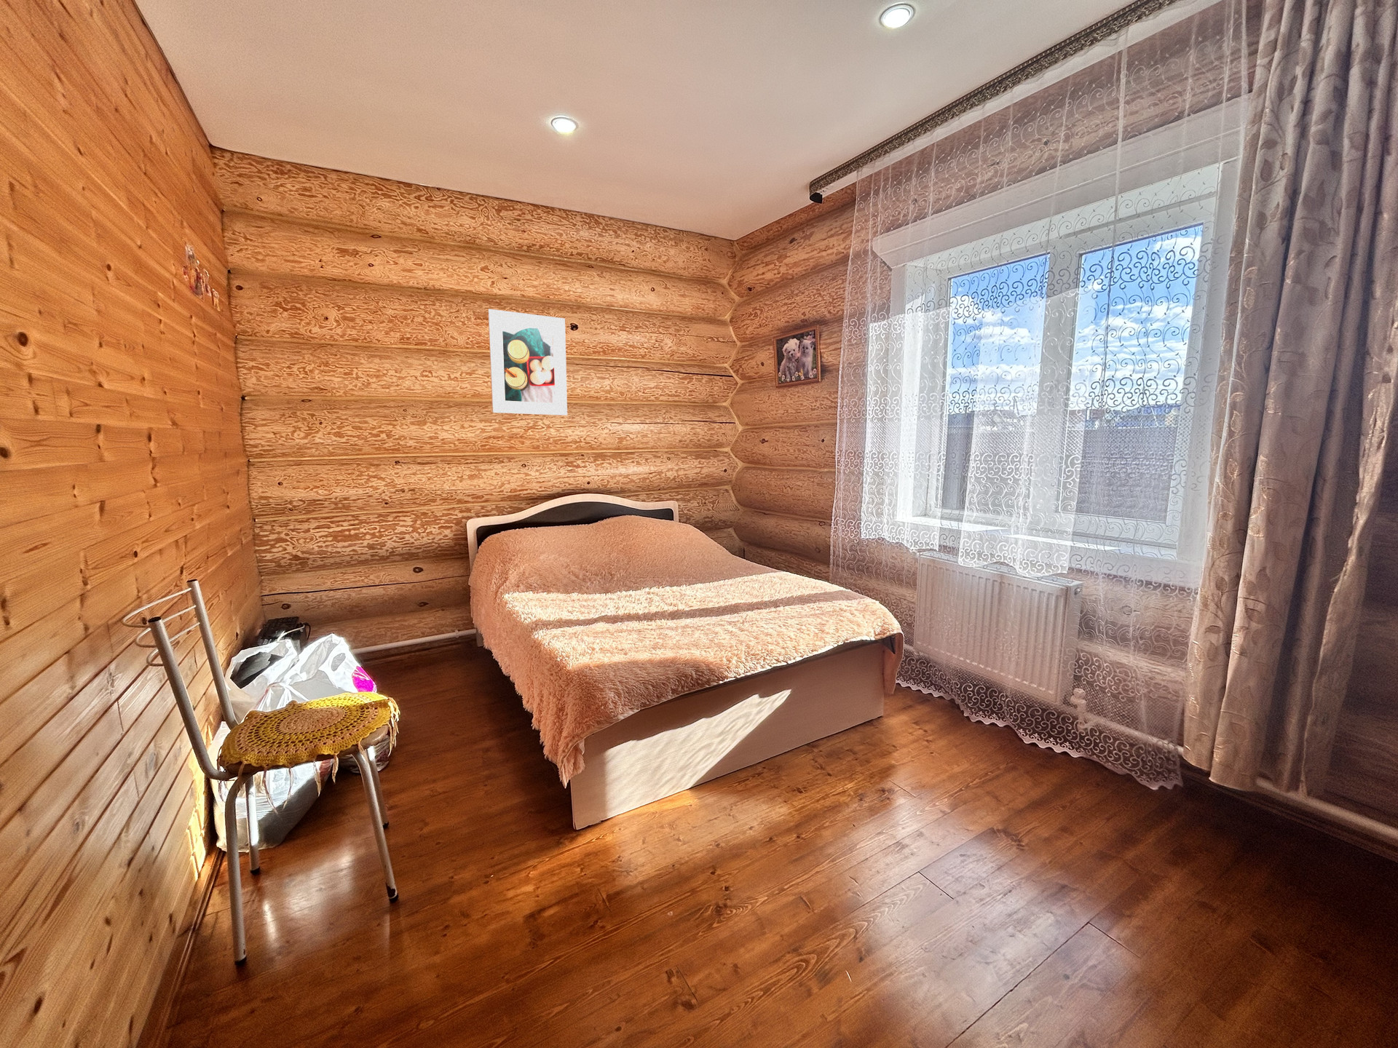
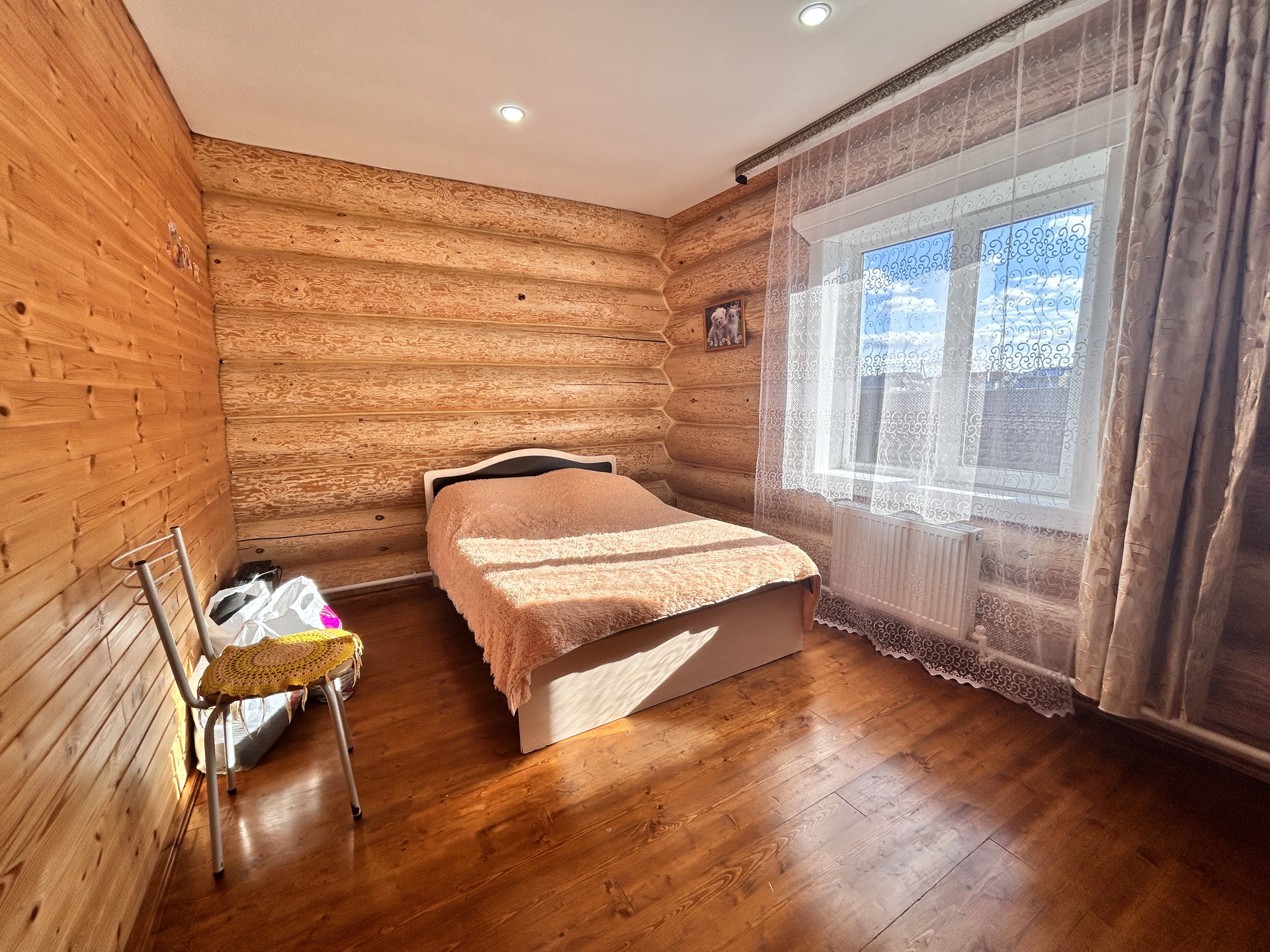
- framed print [488,308,568,416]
